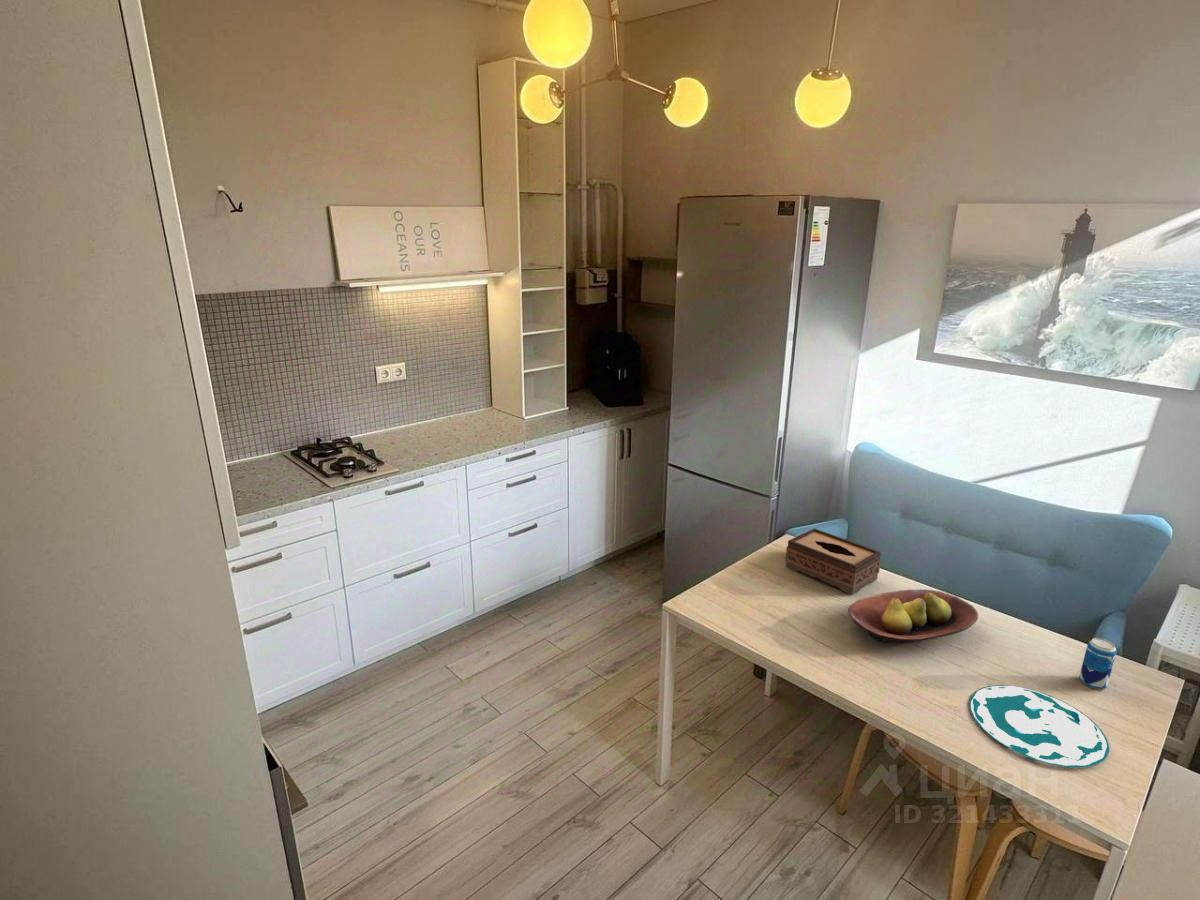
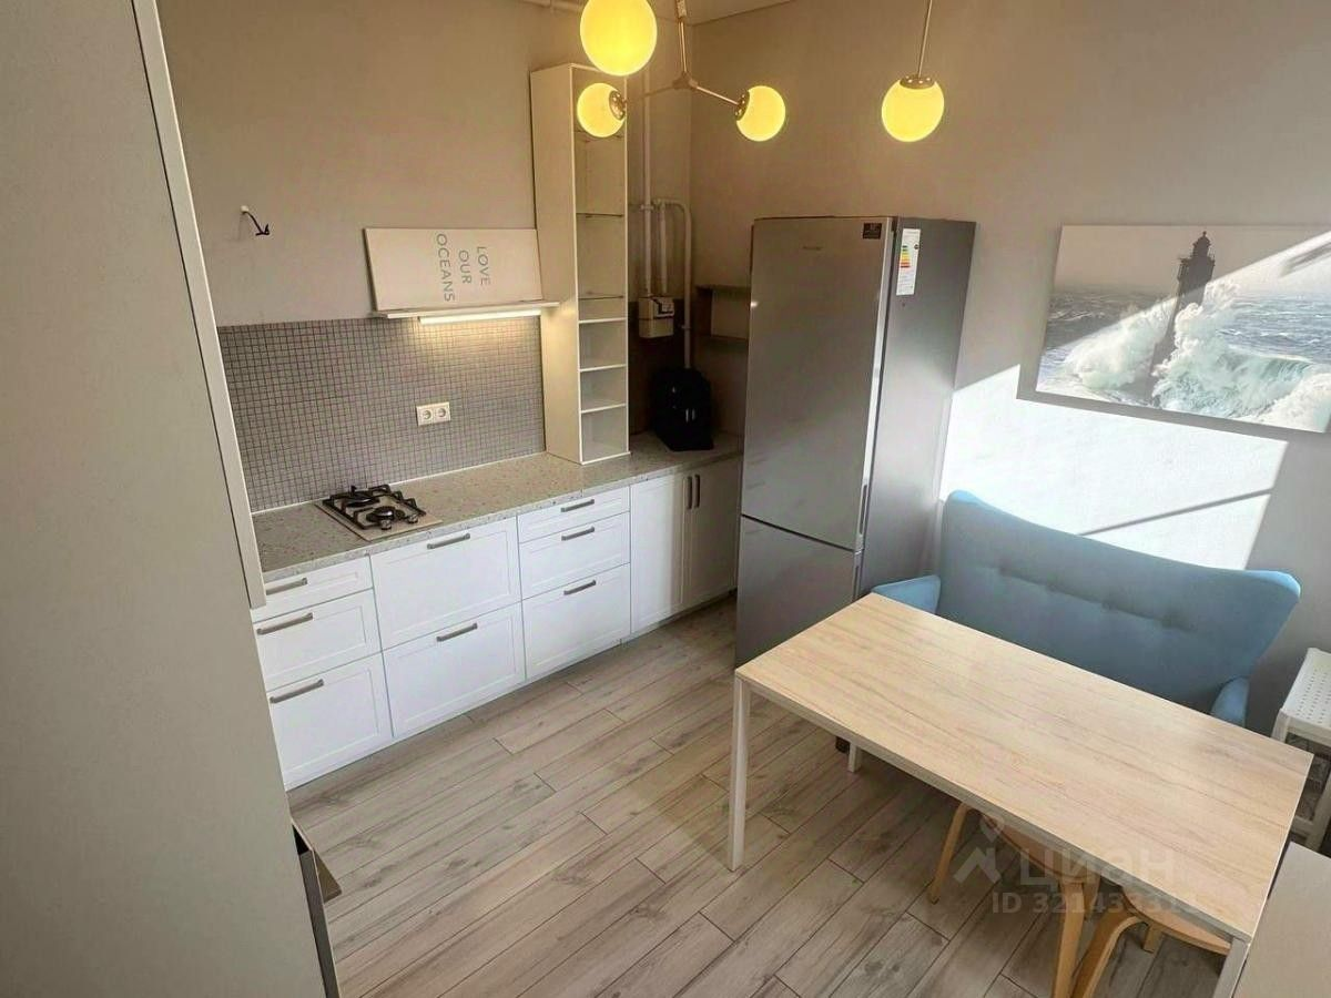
- fruit bowl [847,588,979,644]
- beverage can [1078,637,1118,690]
- plate [968,684,1110,769]
- tissue box [784,528,882,596]
